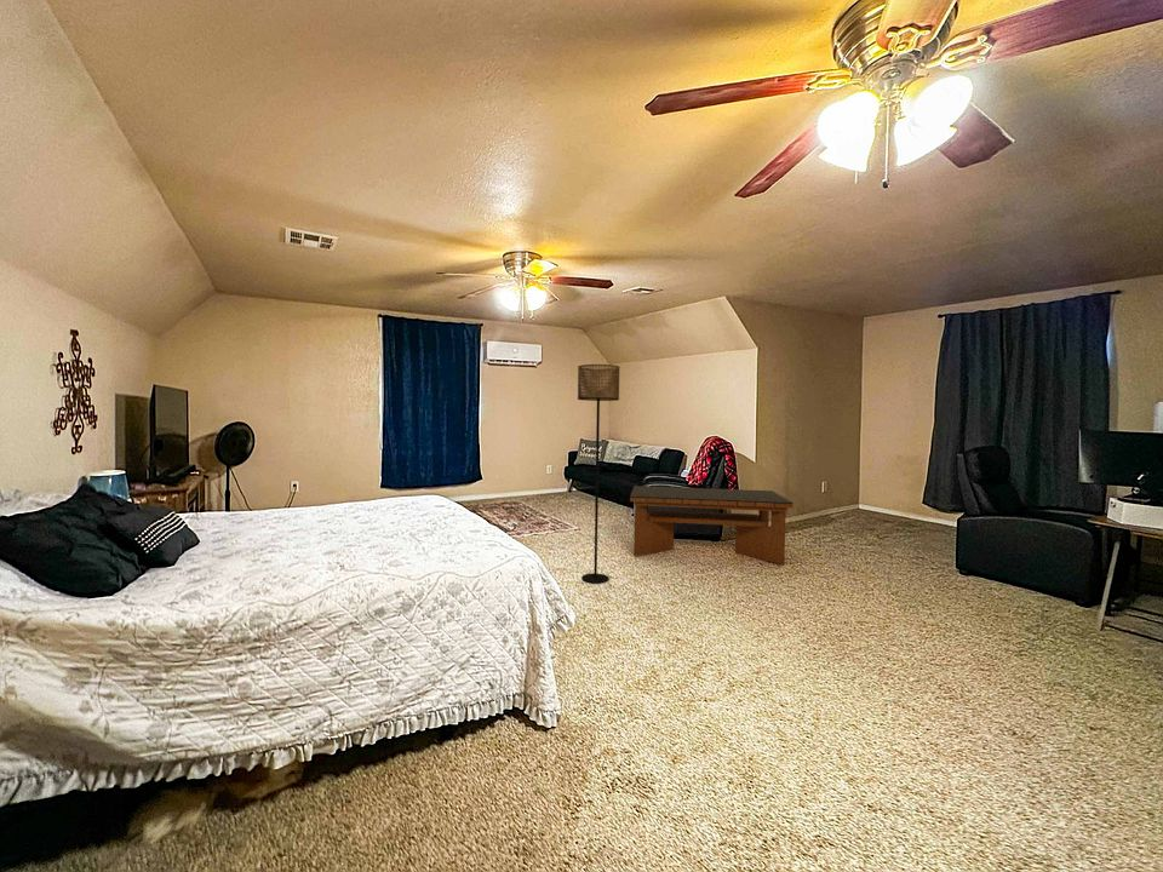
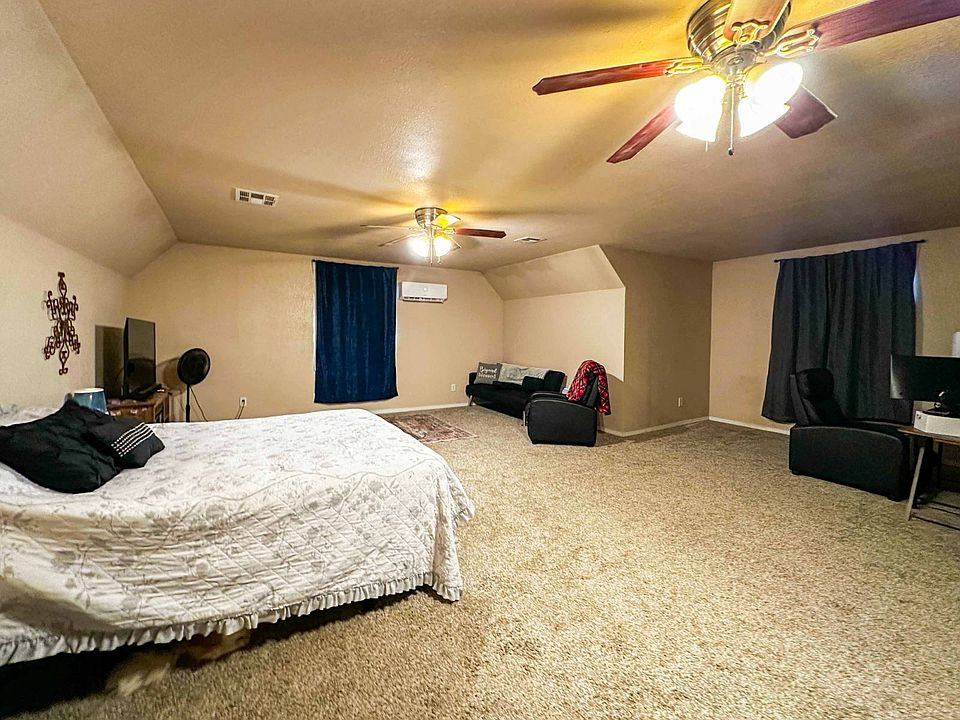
- floor lamp [577,363,620,584]
- coffee table [629,484,795,566]
